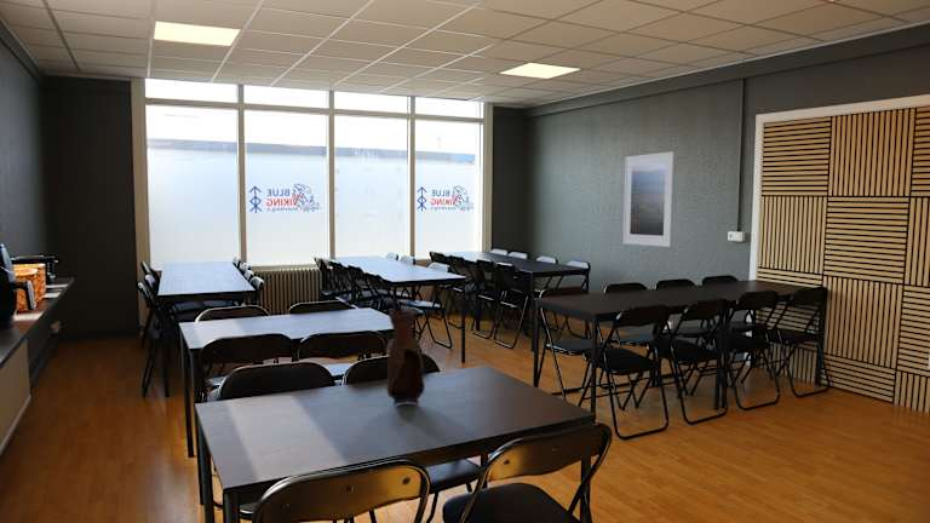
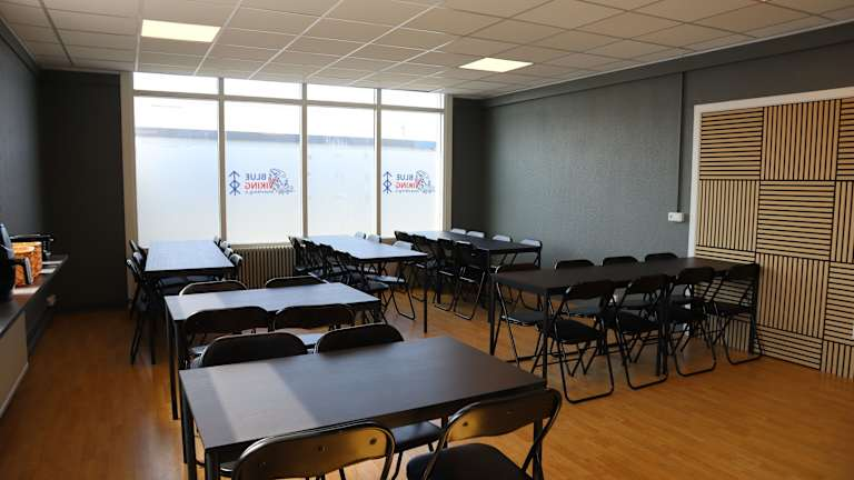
- vase [385,310,426,407]
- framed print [622,150,676,248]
